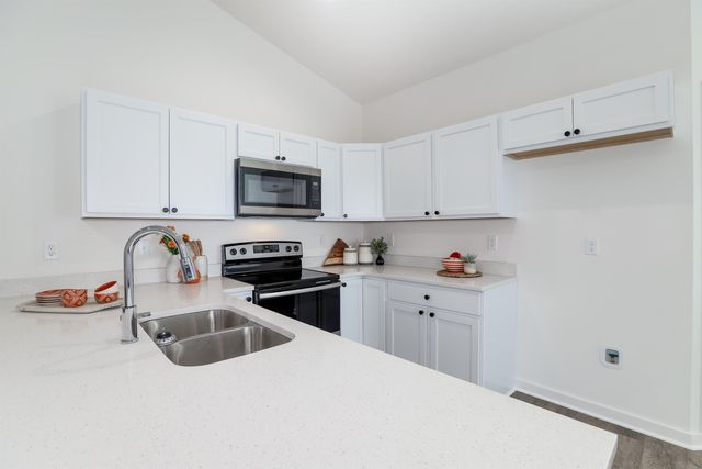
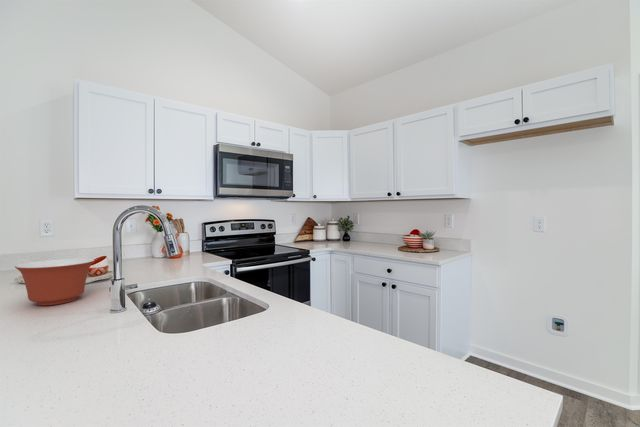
+ mixing bowl [14,257,96,306]
